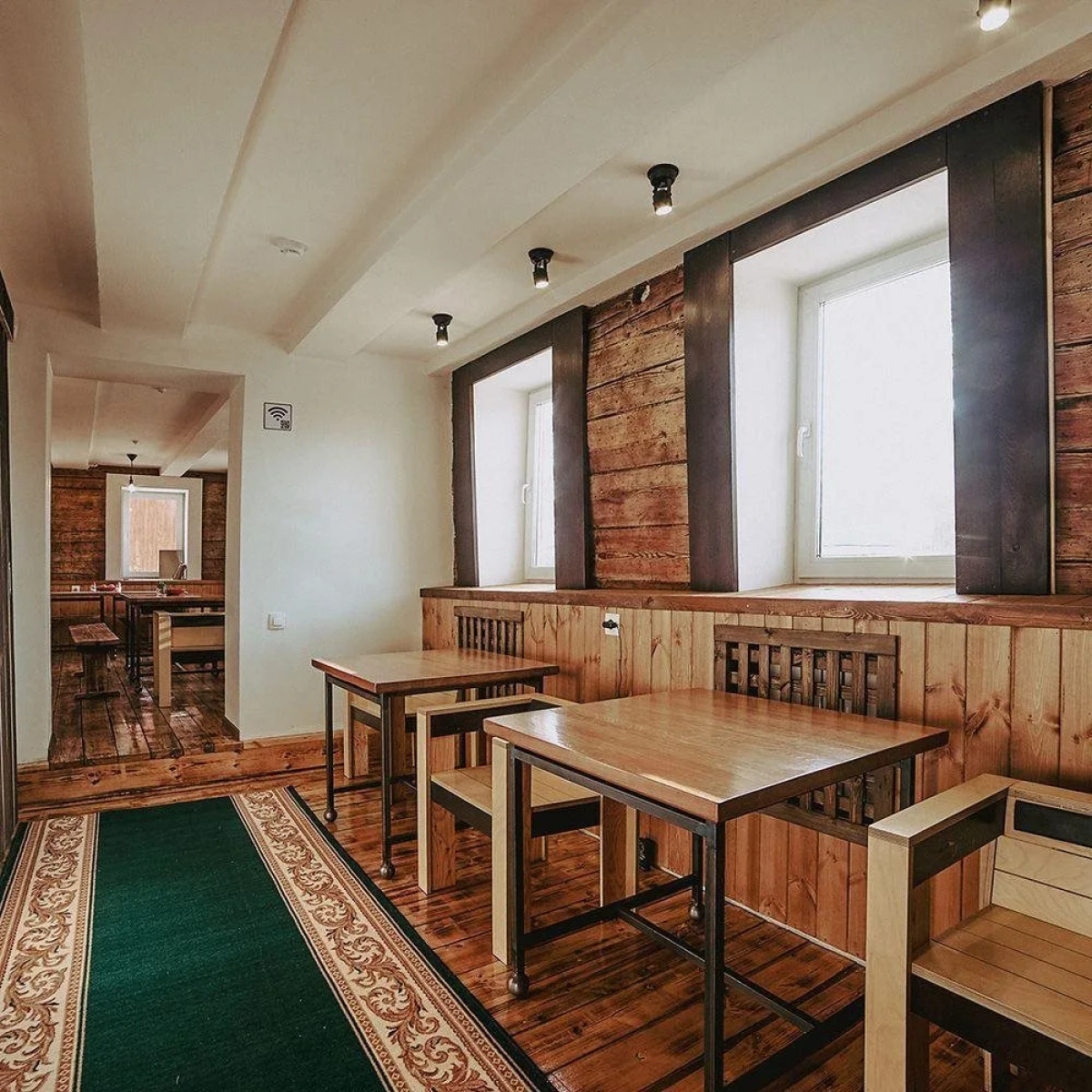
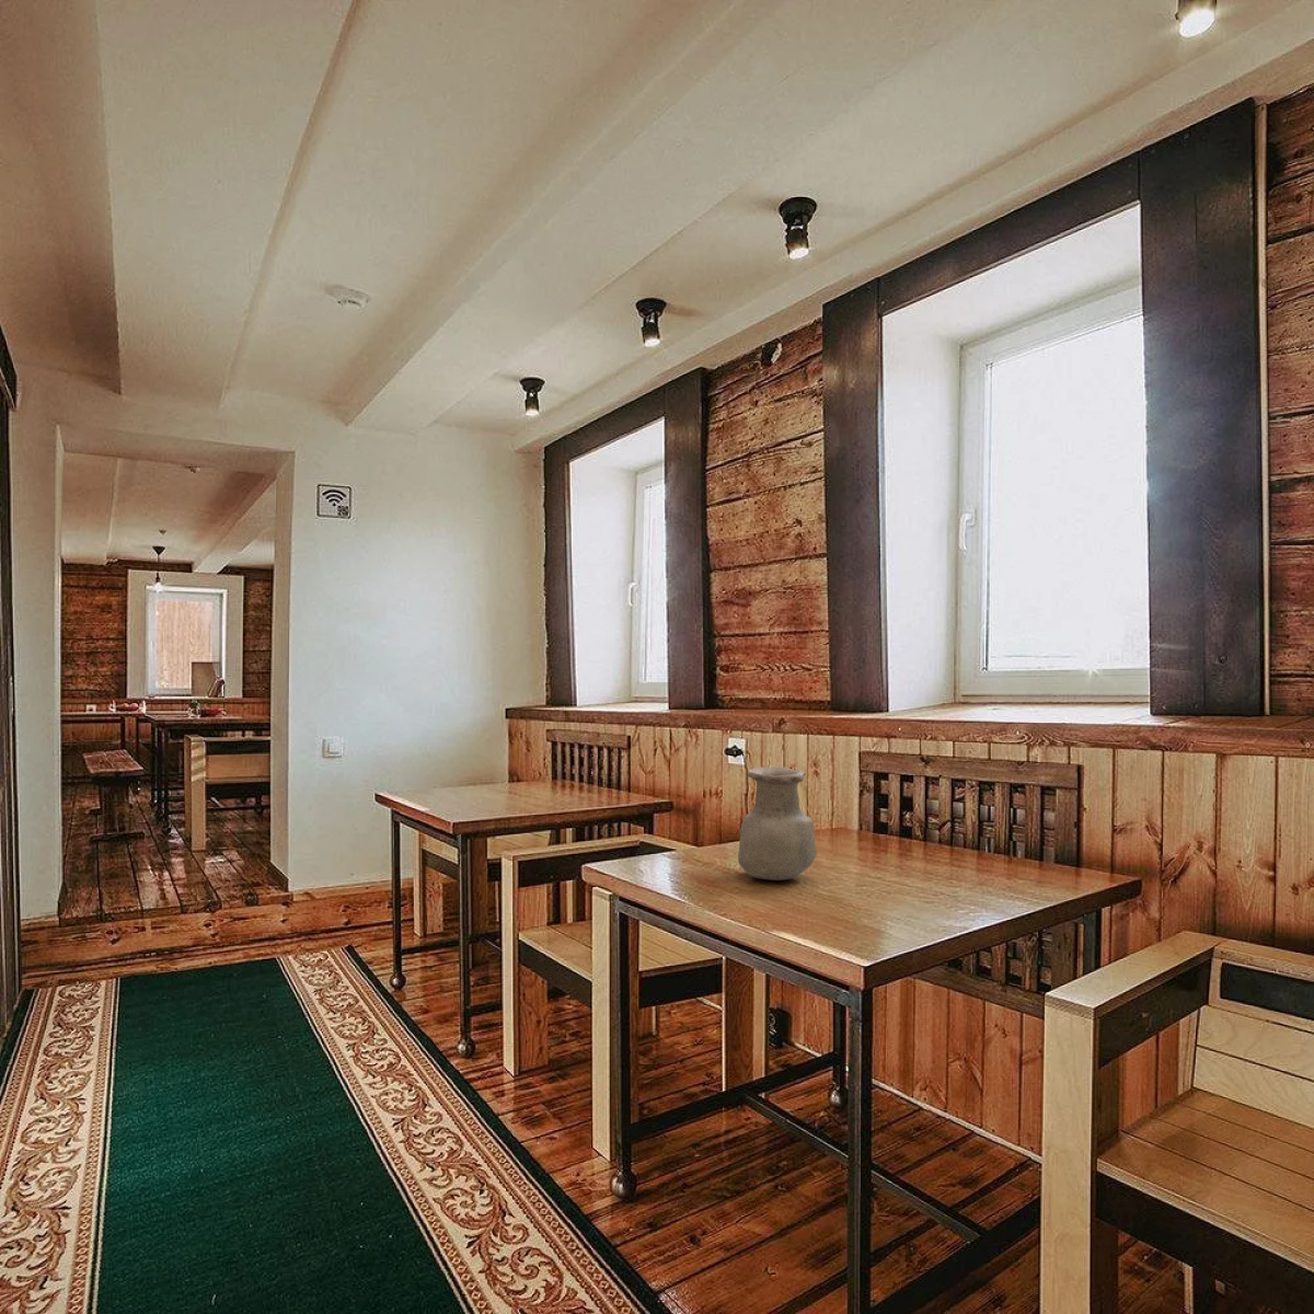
+ vase [736,765,818,882]
